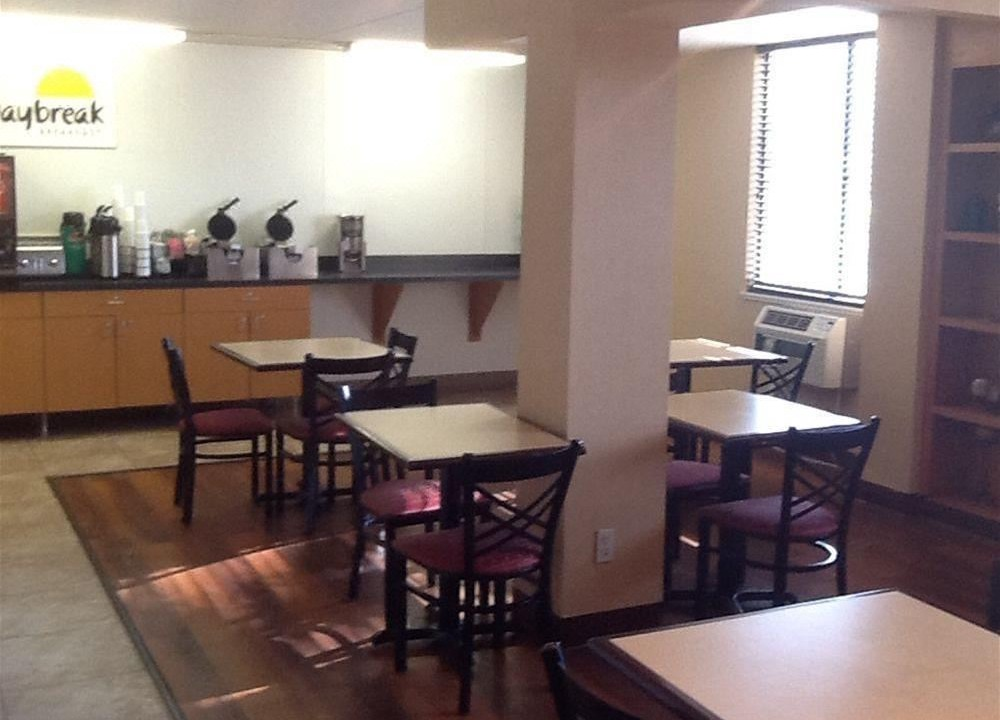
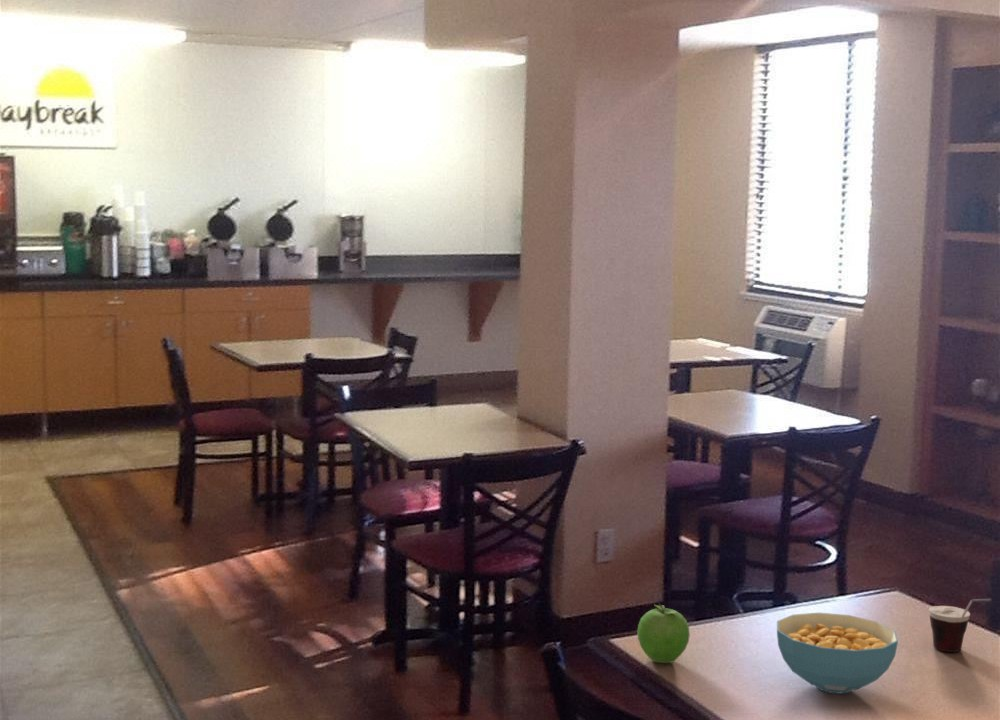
+ cereal bowl [776,612,899,695]
+ fruit [636,602,691,664]
+ cup [928,598,993,653]
